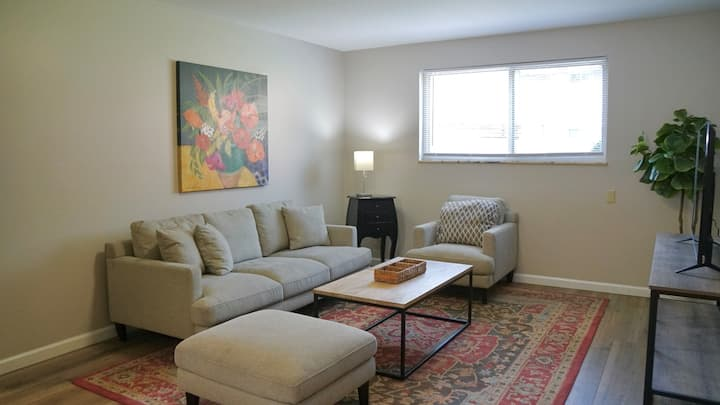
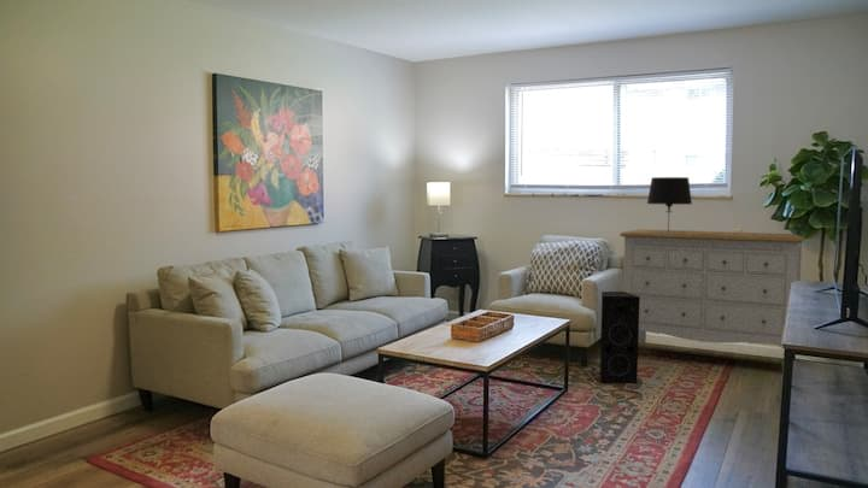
+ table lamp [646,176,693,233]
+ dresser [618,228,805,353]
+ speaker [599,290,640,384]
